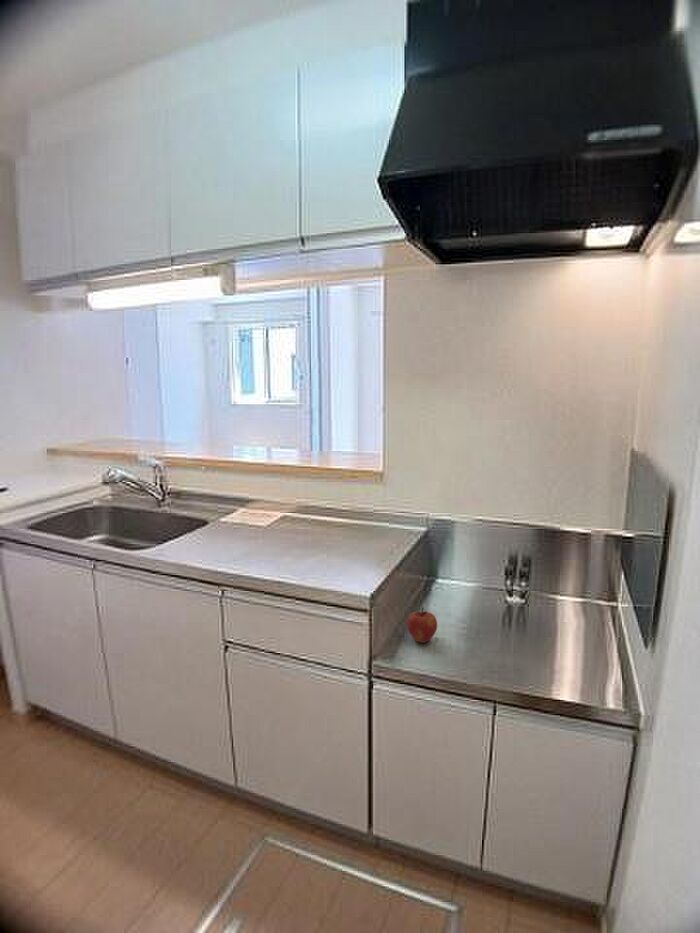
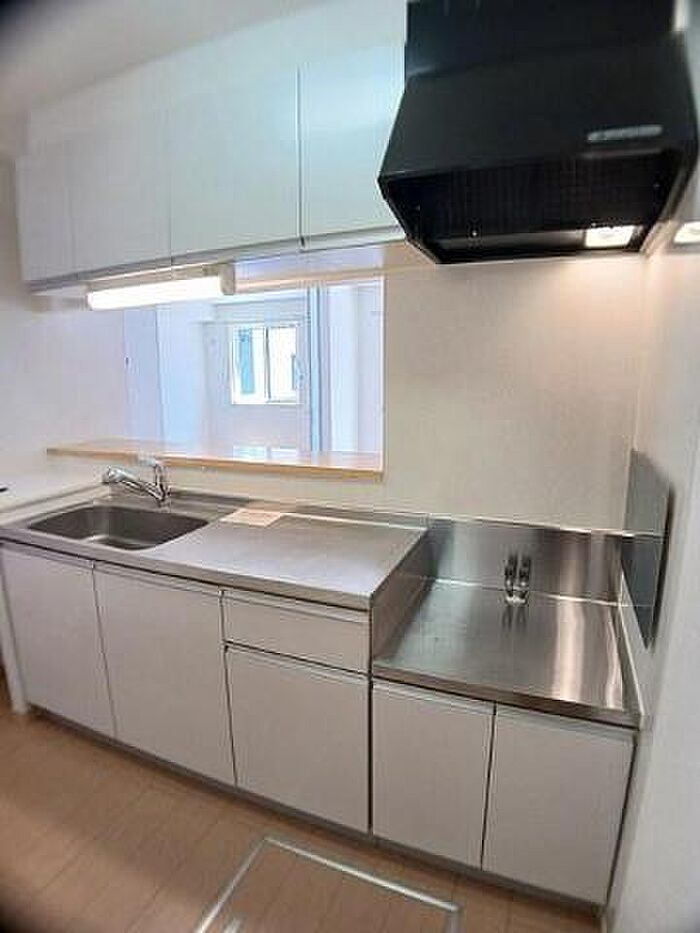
- apple [406,607,438,644]
